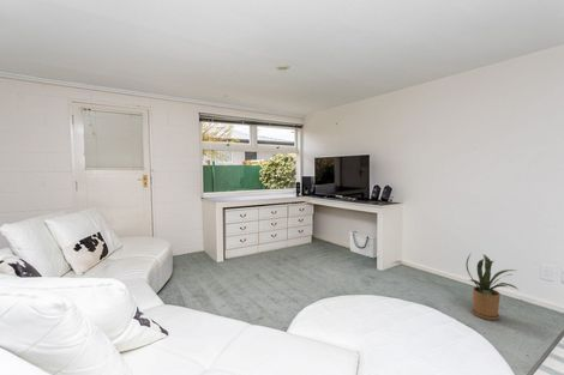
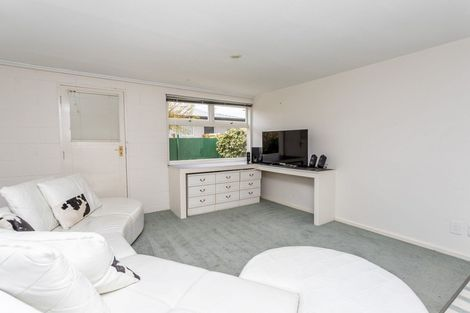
- storage bin [348,230,378,259]
- house plant [464,253,520,321]
